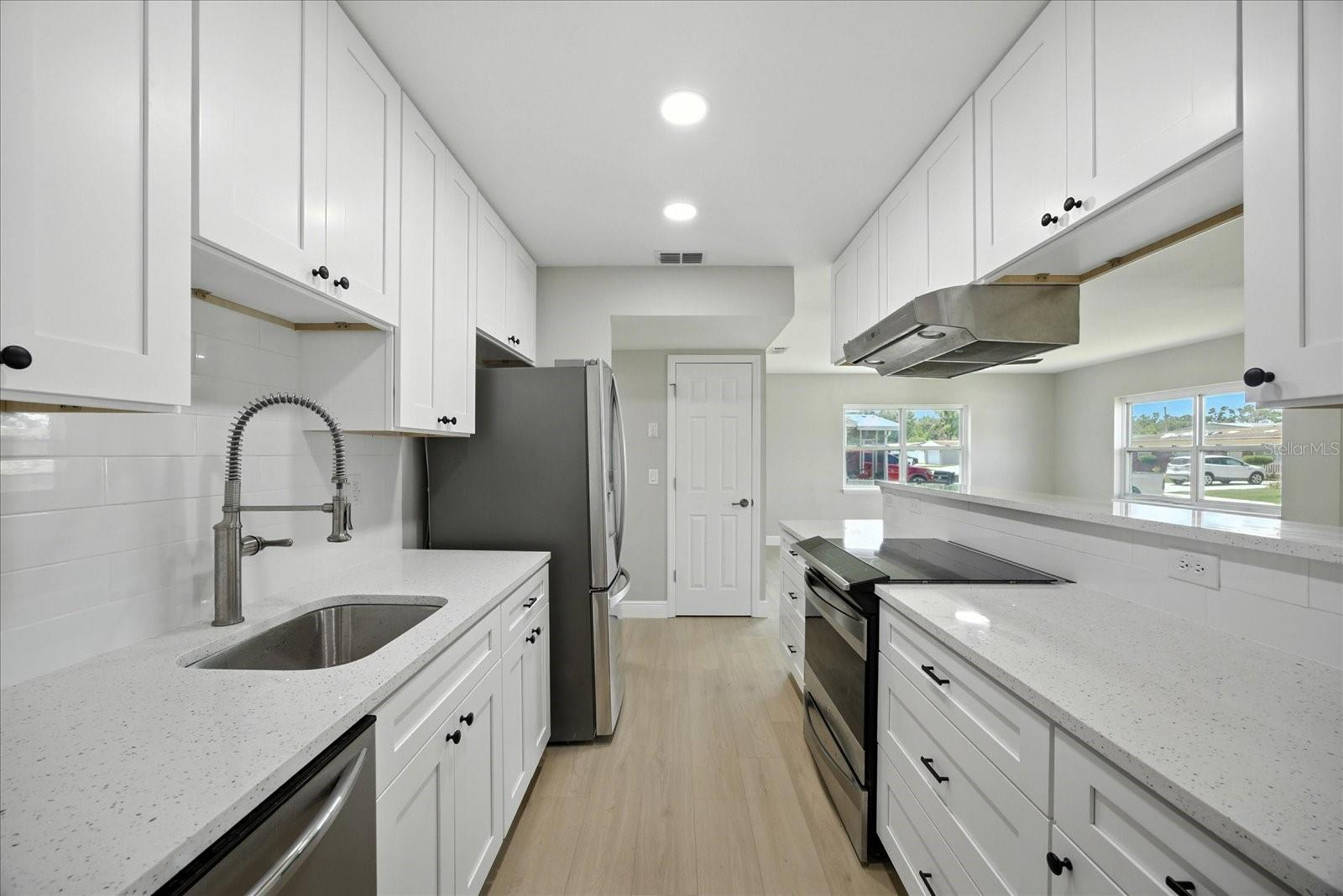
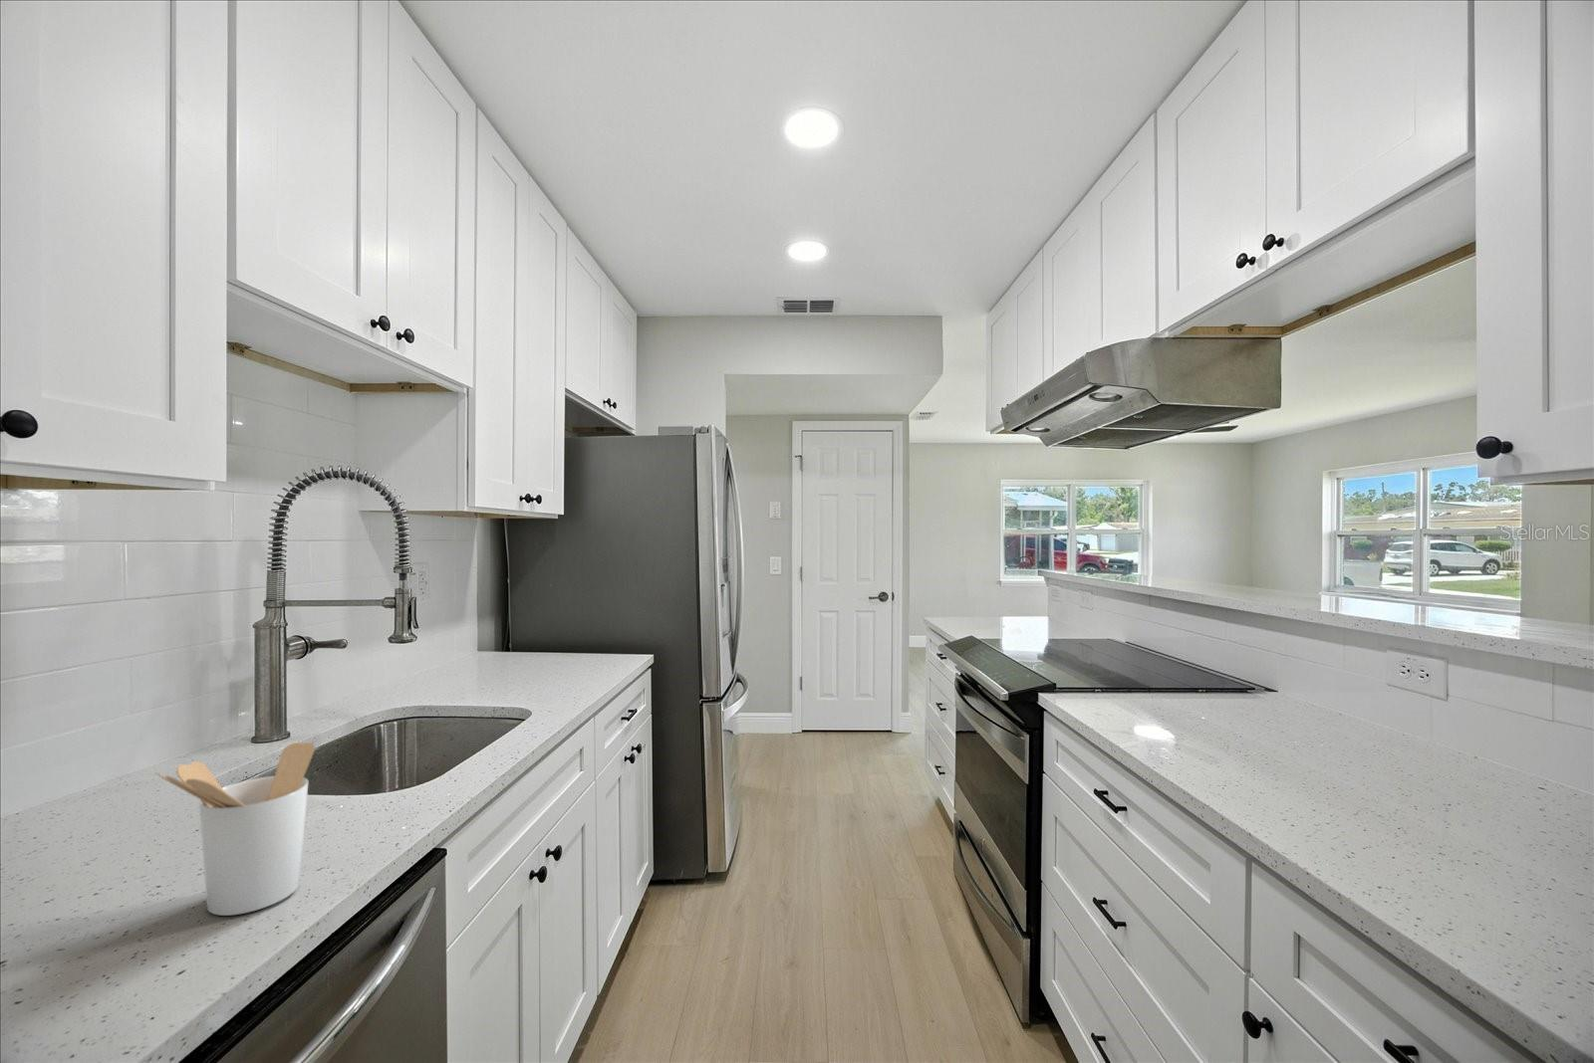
+ utensil holder [155,741,316,917]
